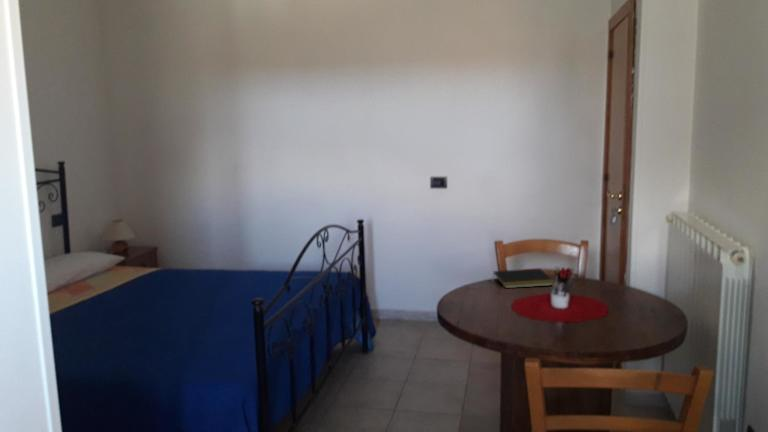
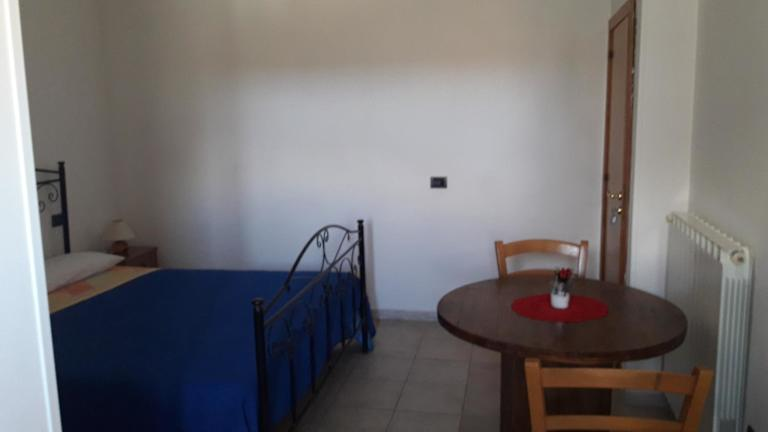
- notepad [492,268,554,289]
